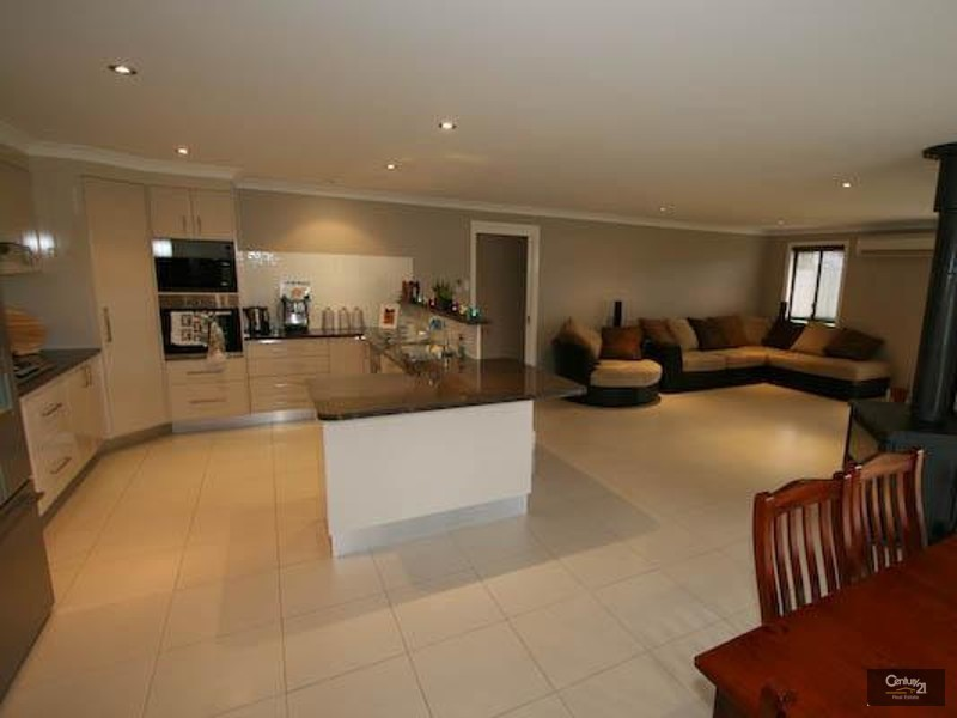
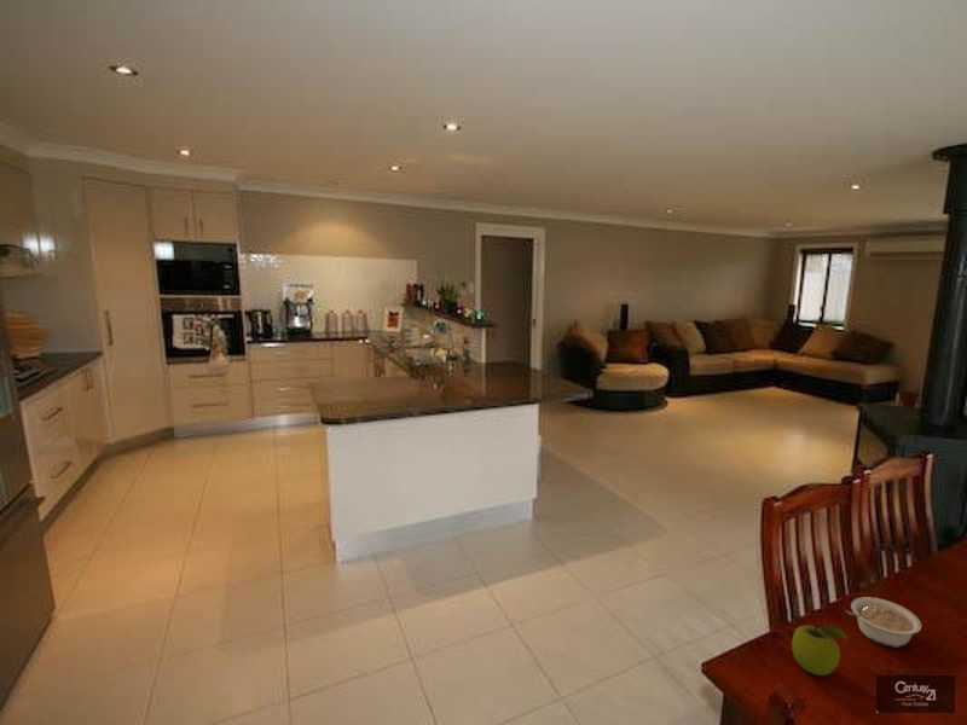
+ fruit [791,622,849,677]
+ legume [844,596,922,648]
